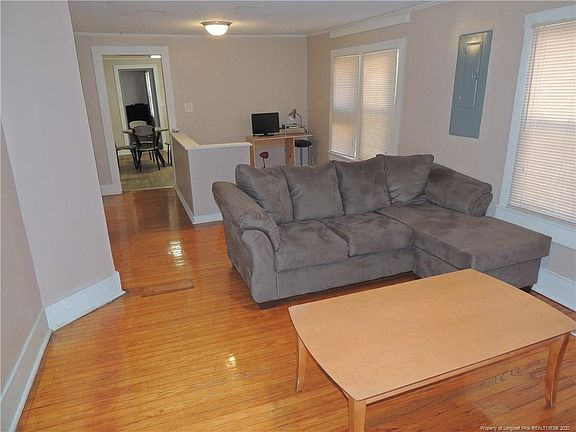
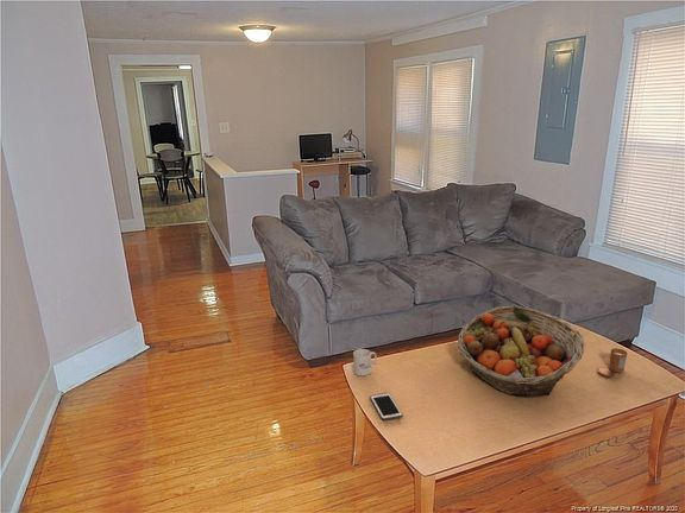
+ fruit basket [457,305,585,398]
+ candle [596,347,628,378]
+ cell phone [369,392,404,422]
+ mug [352,348,378,376]
